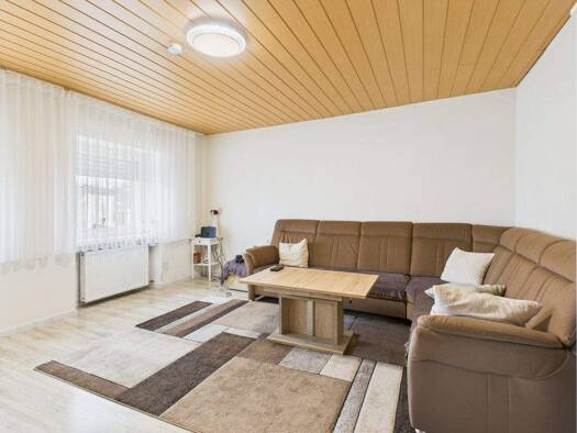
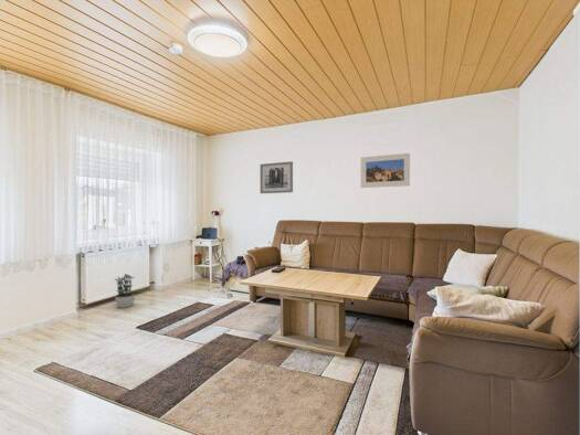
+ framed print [360,152,411,189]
+ potted plant [113,273,136,309]
+ wall art [260,160,294,194]
